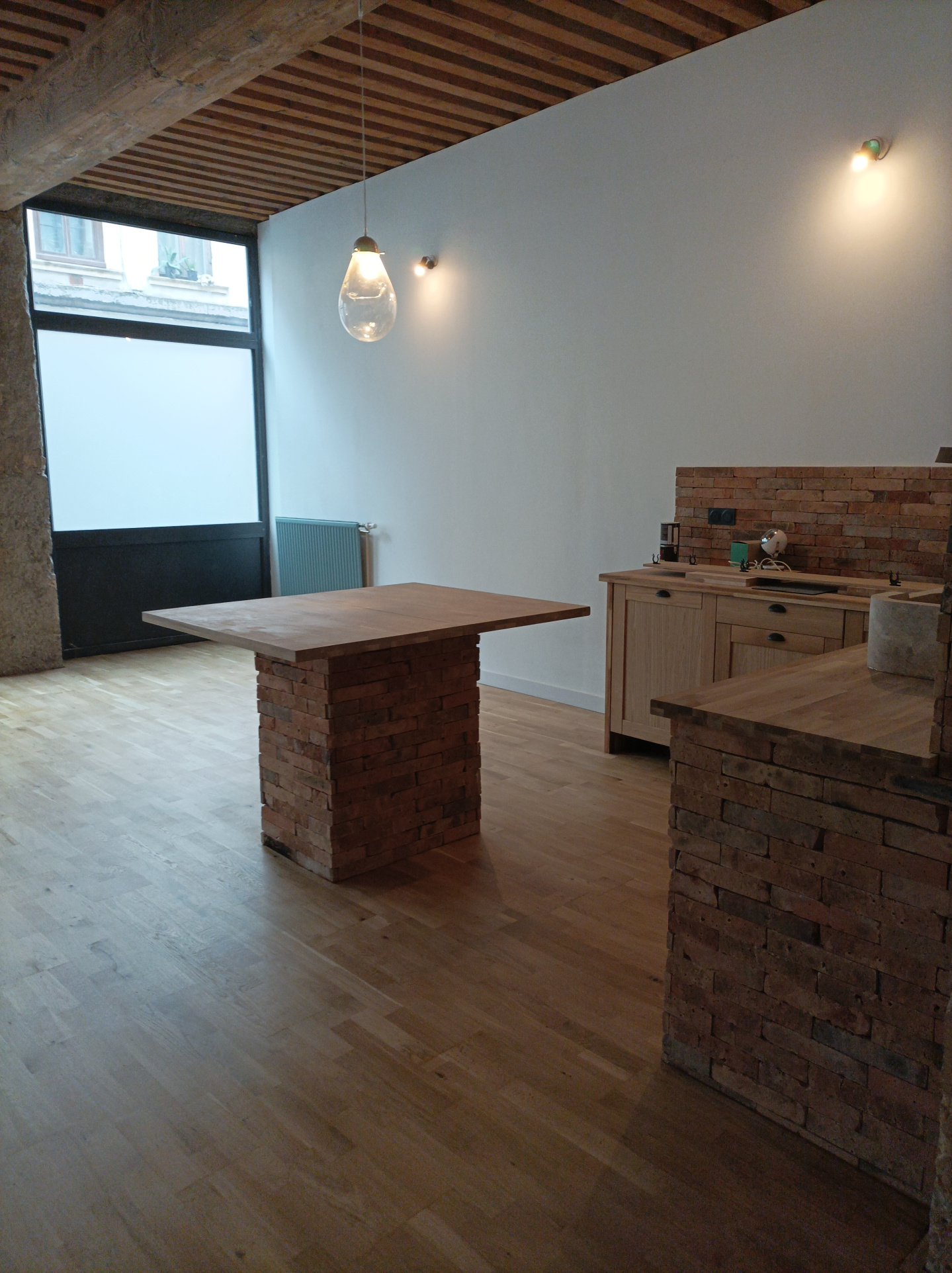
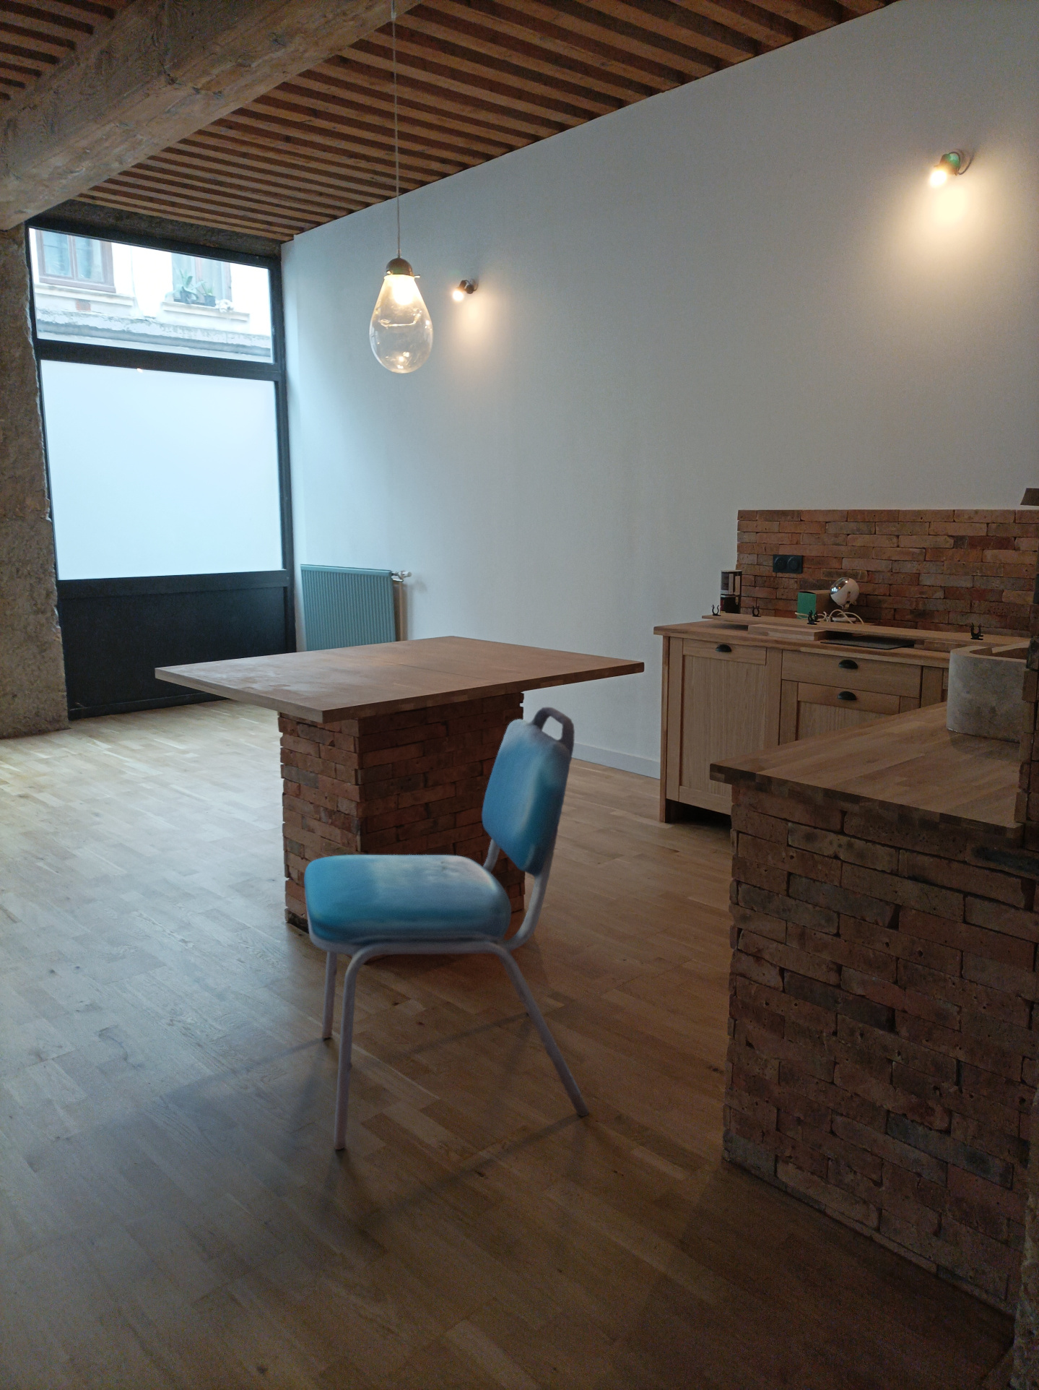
+ dining chair [303,706,590,1150]
